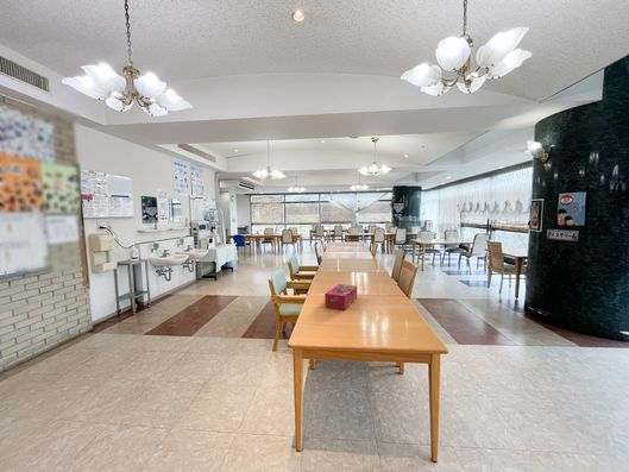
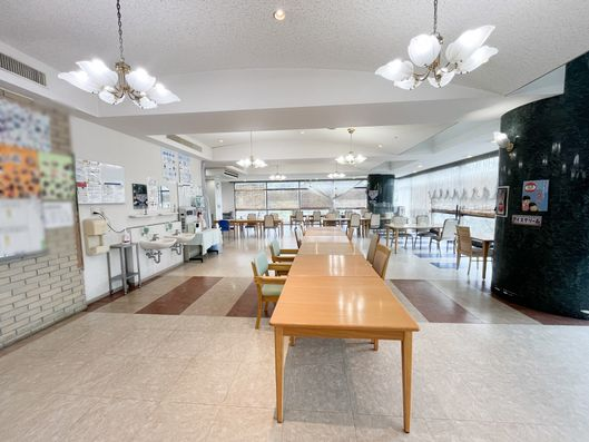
- tissue box [323,283,358,310]
